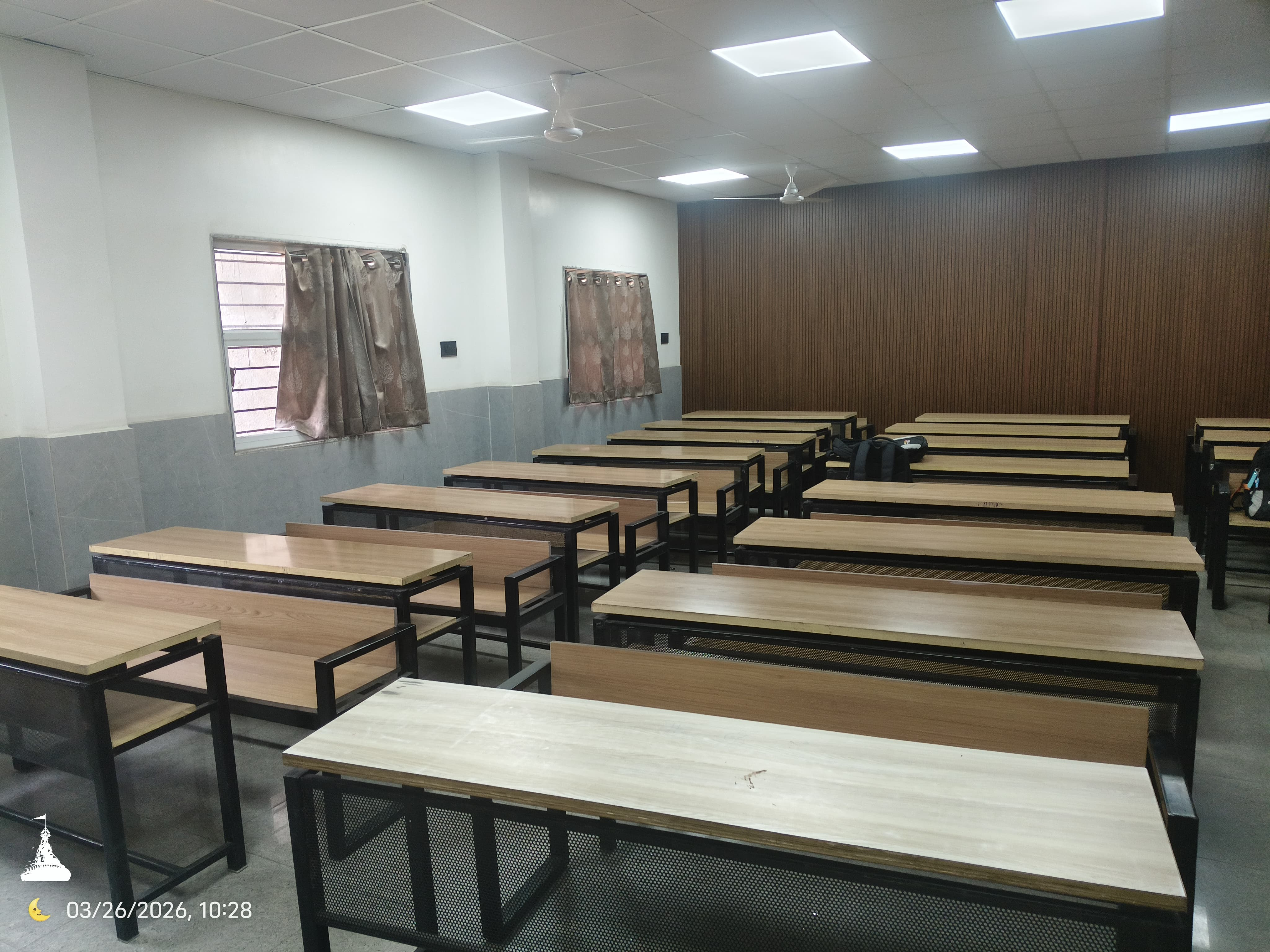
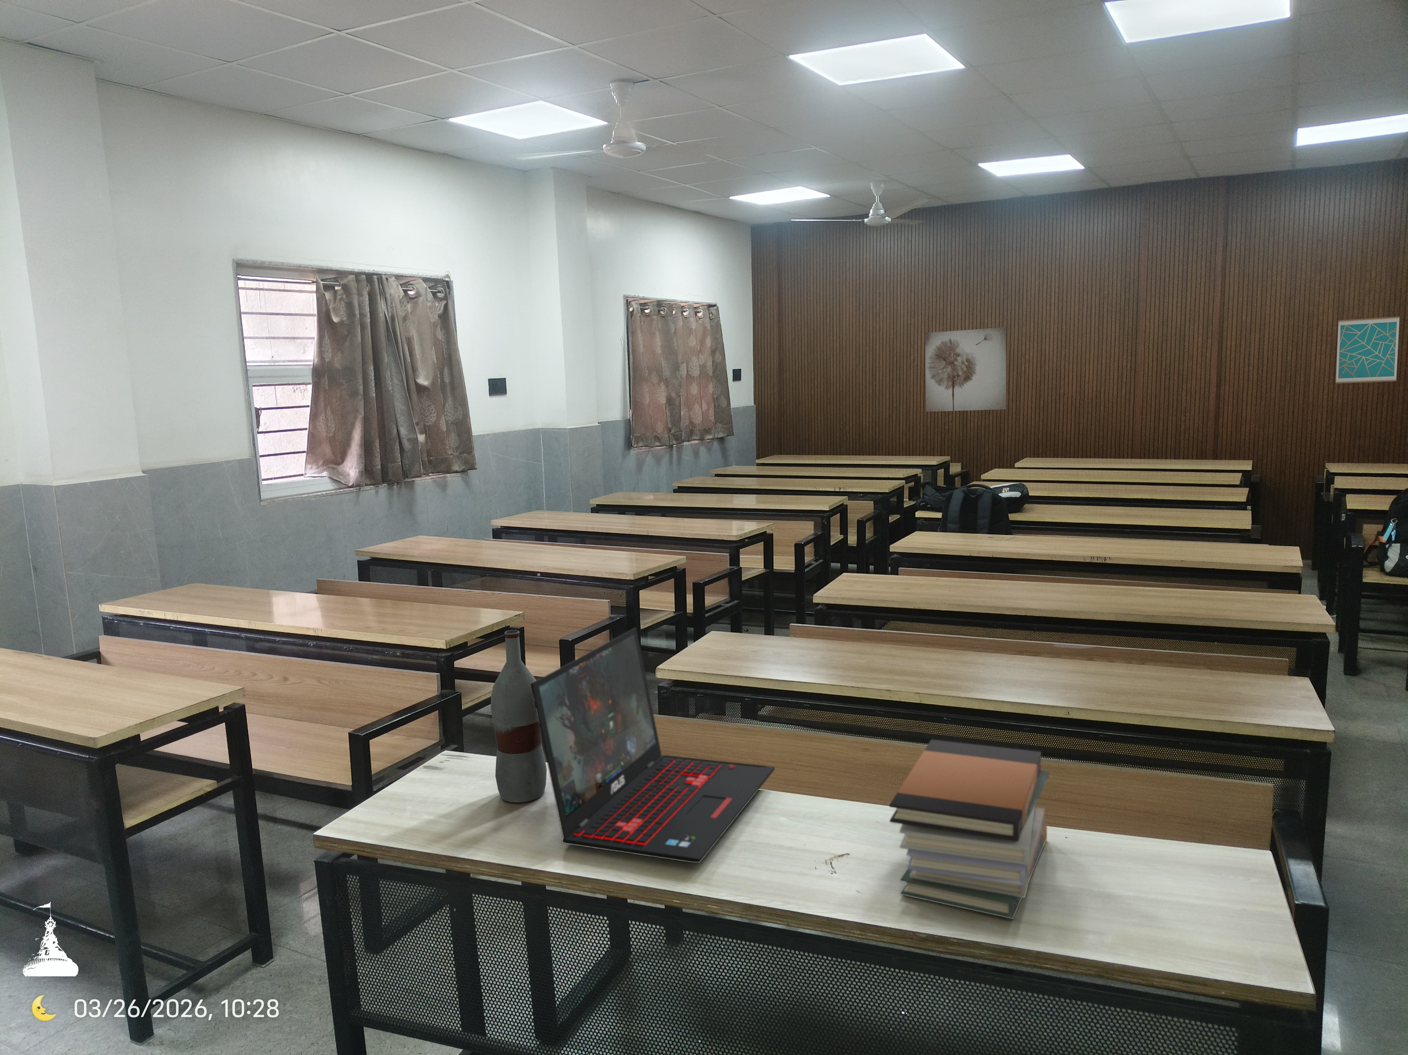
+ book stack [889,739,1050,920]
+ laptop [531,627,775,863]
+ wall art [1336,316,1400,383]
+ wall art [925,327,1007,412]
+ bottle [490,629,547,803]
